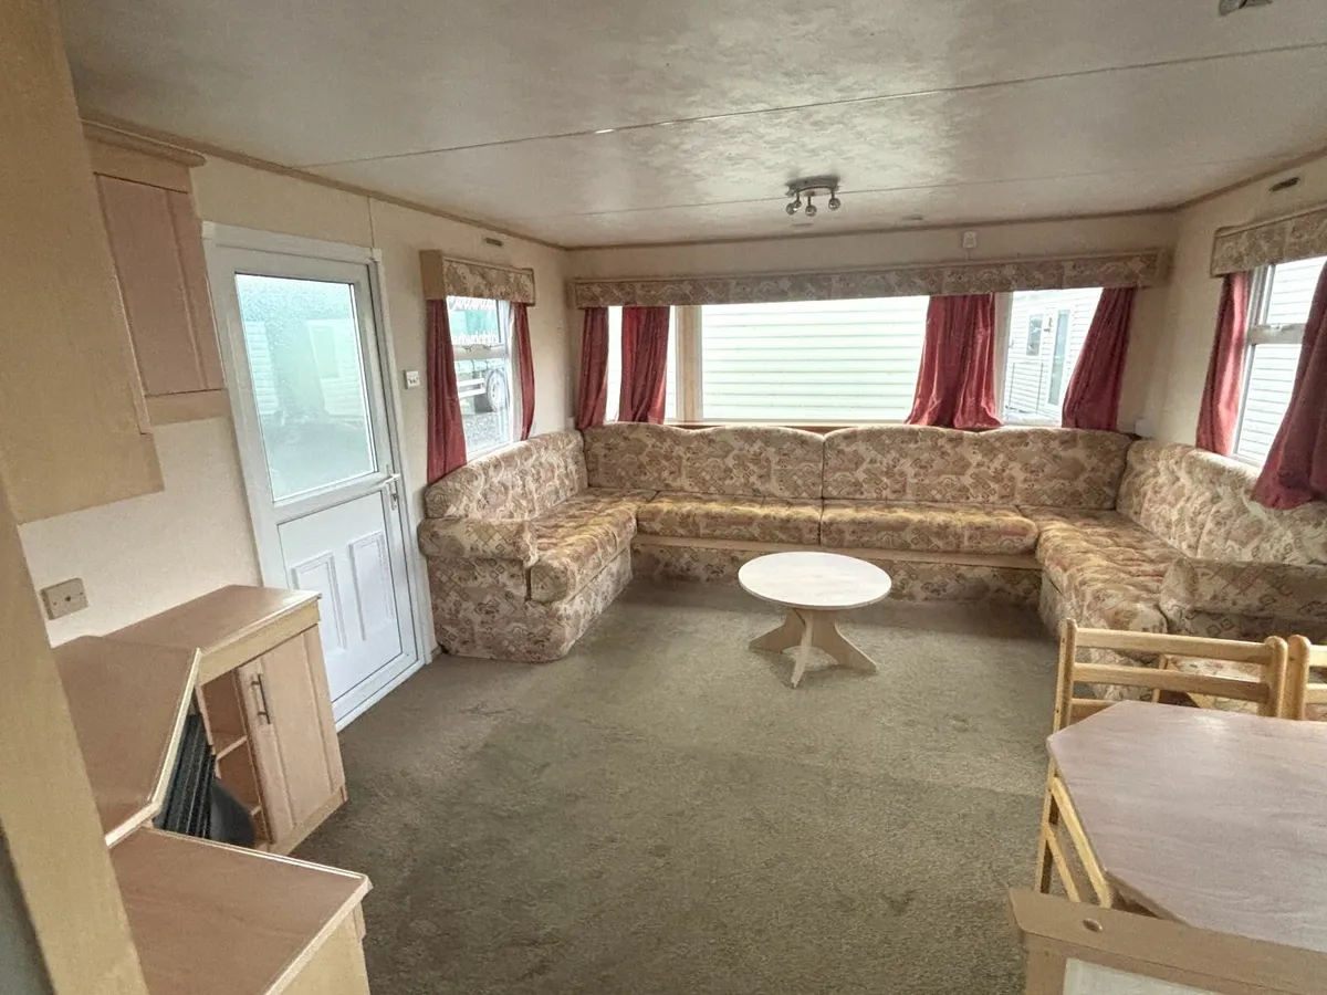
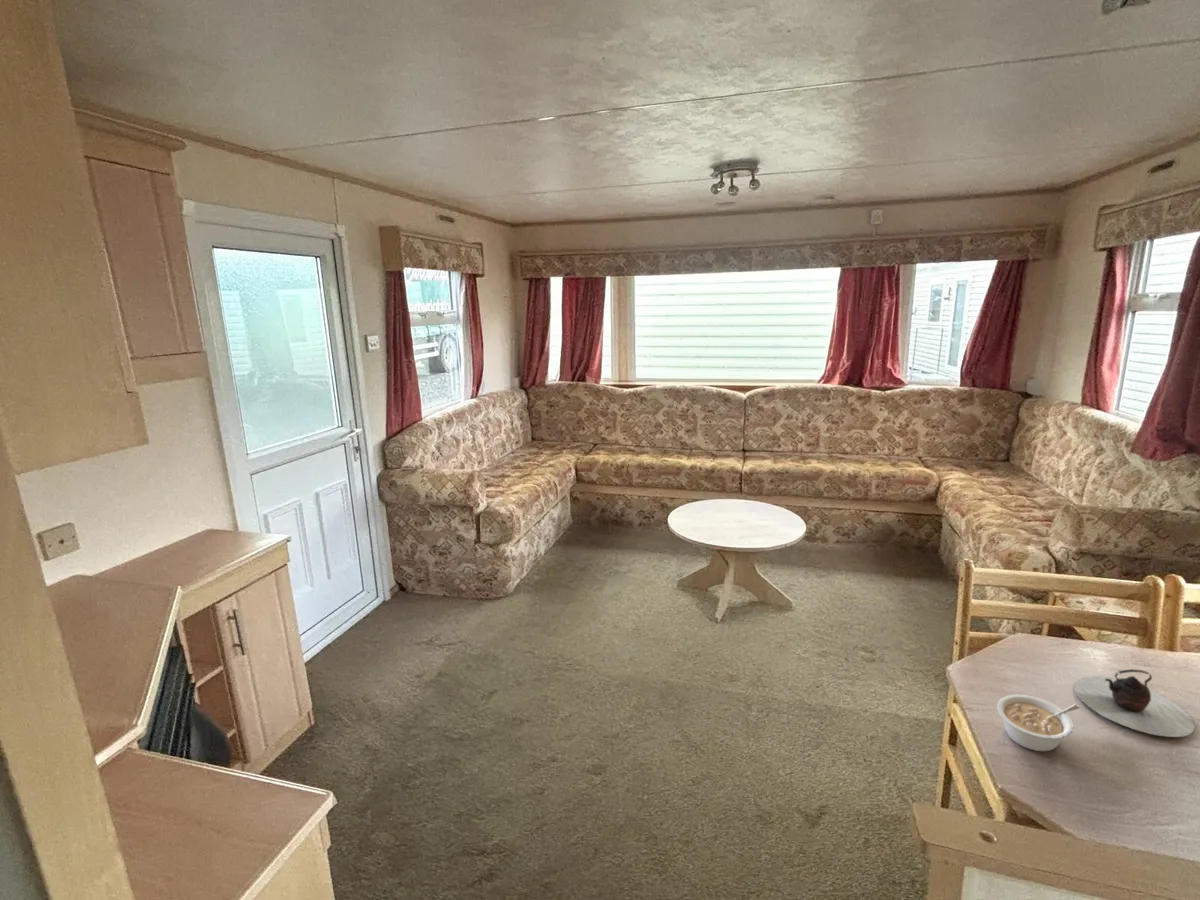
+ legume [996,694,1081,752]
+ teapot [1073,668,1196,738]
